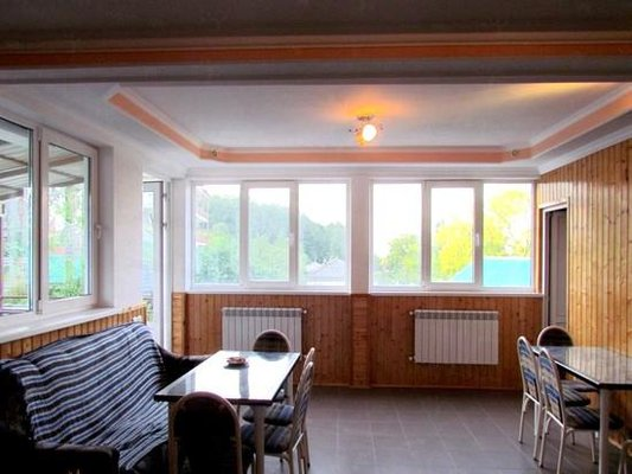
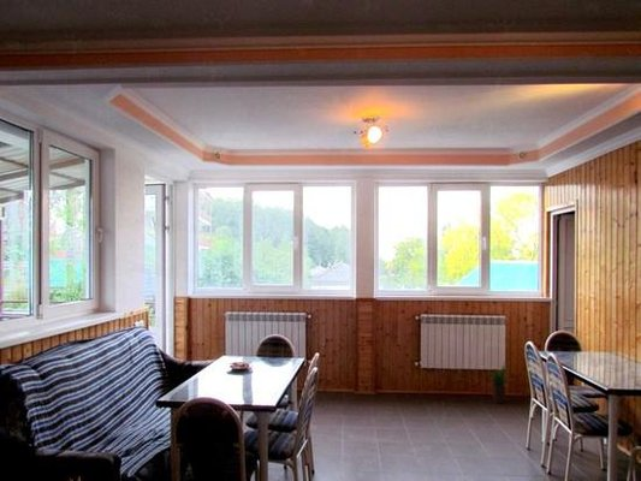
+ potted plant [485,362,516,404]
